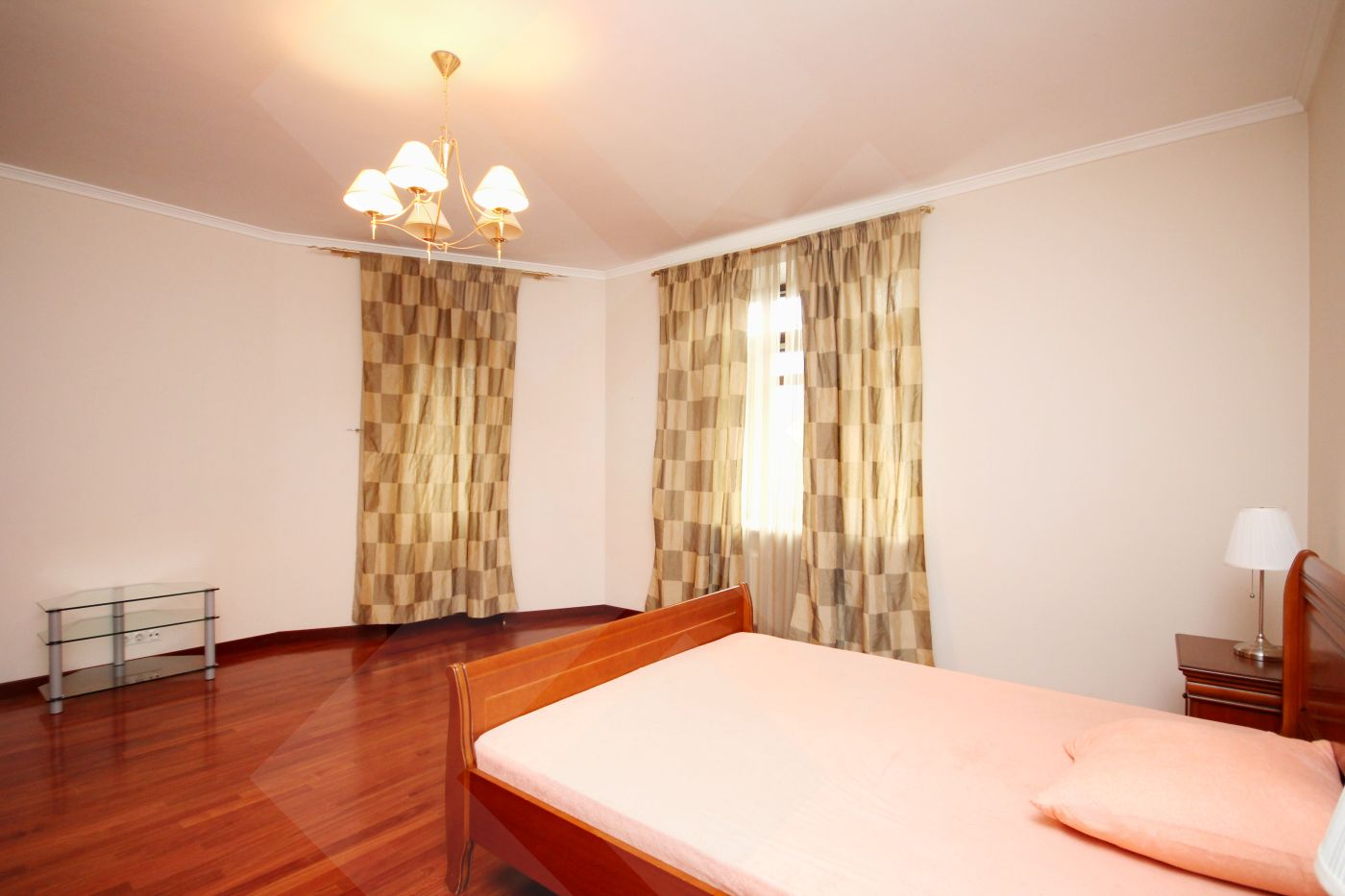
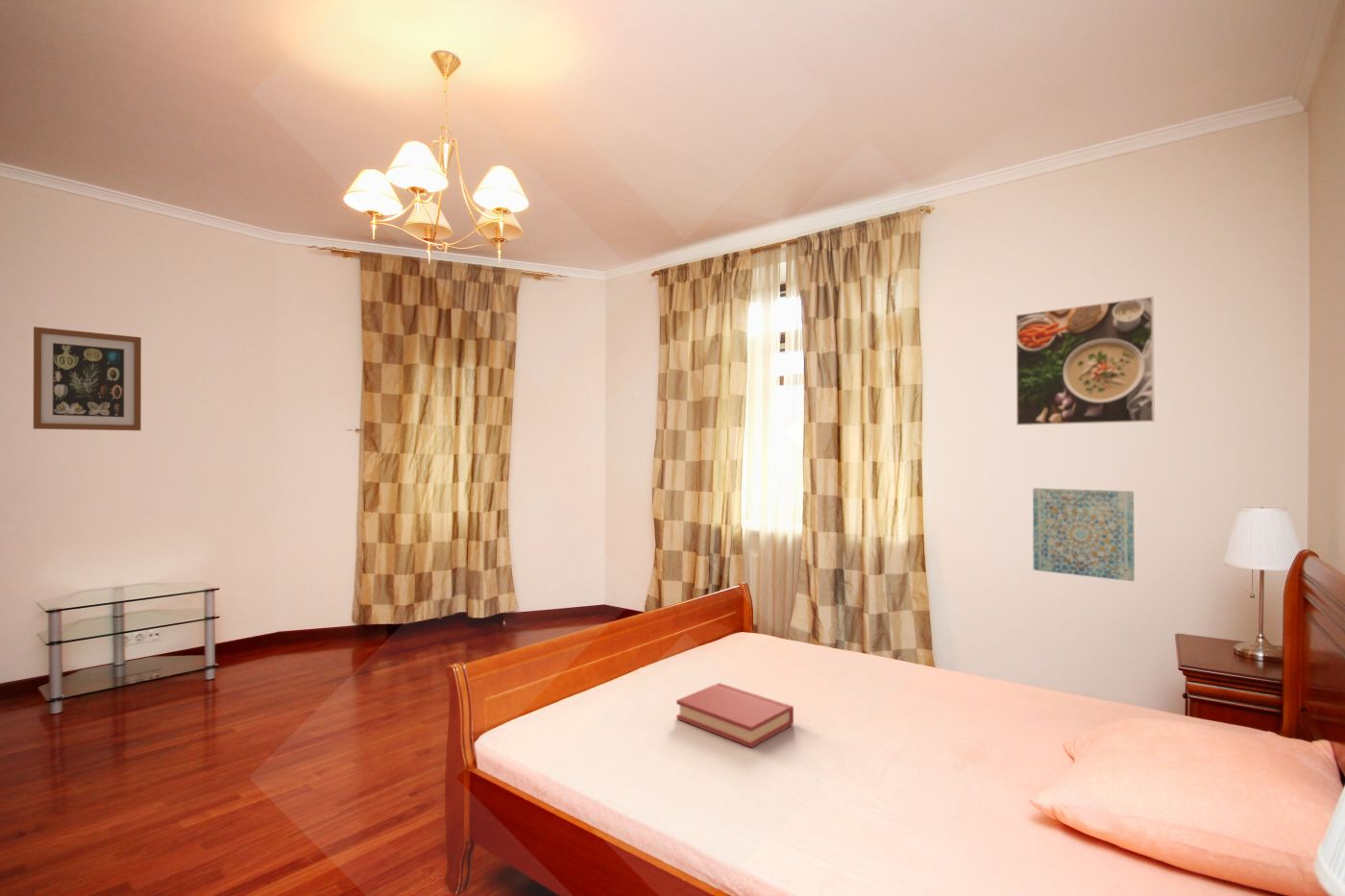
+ wall art [33,326,142,431]
+ wall art [1032,487,1136,582]
+ hardback book [675,682,795,748]
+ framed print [1015,296,1156,426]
